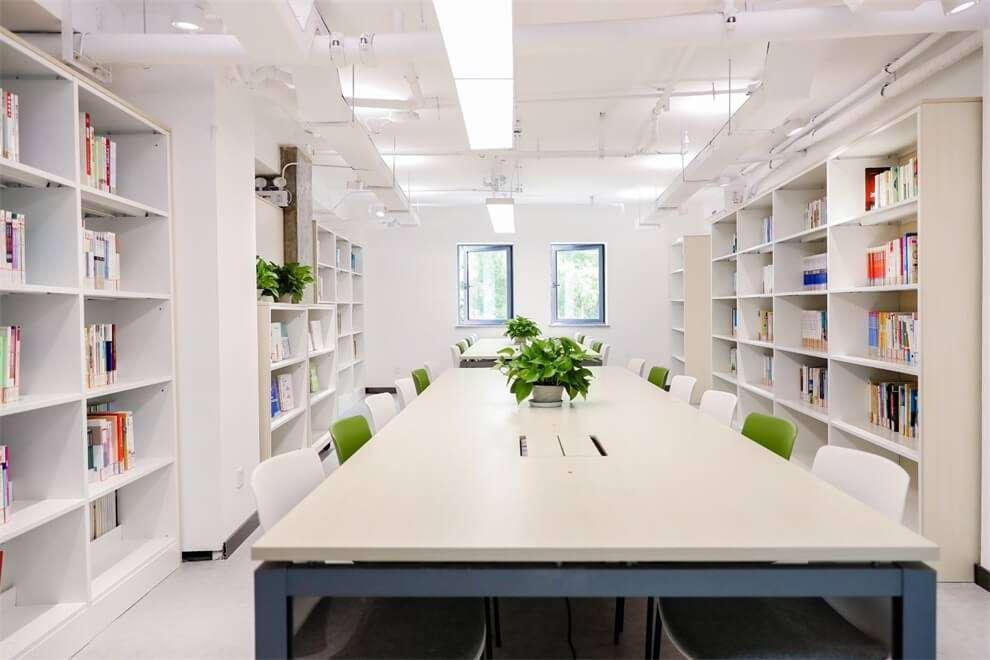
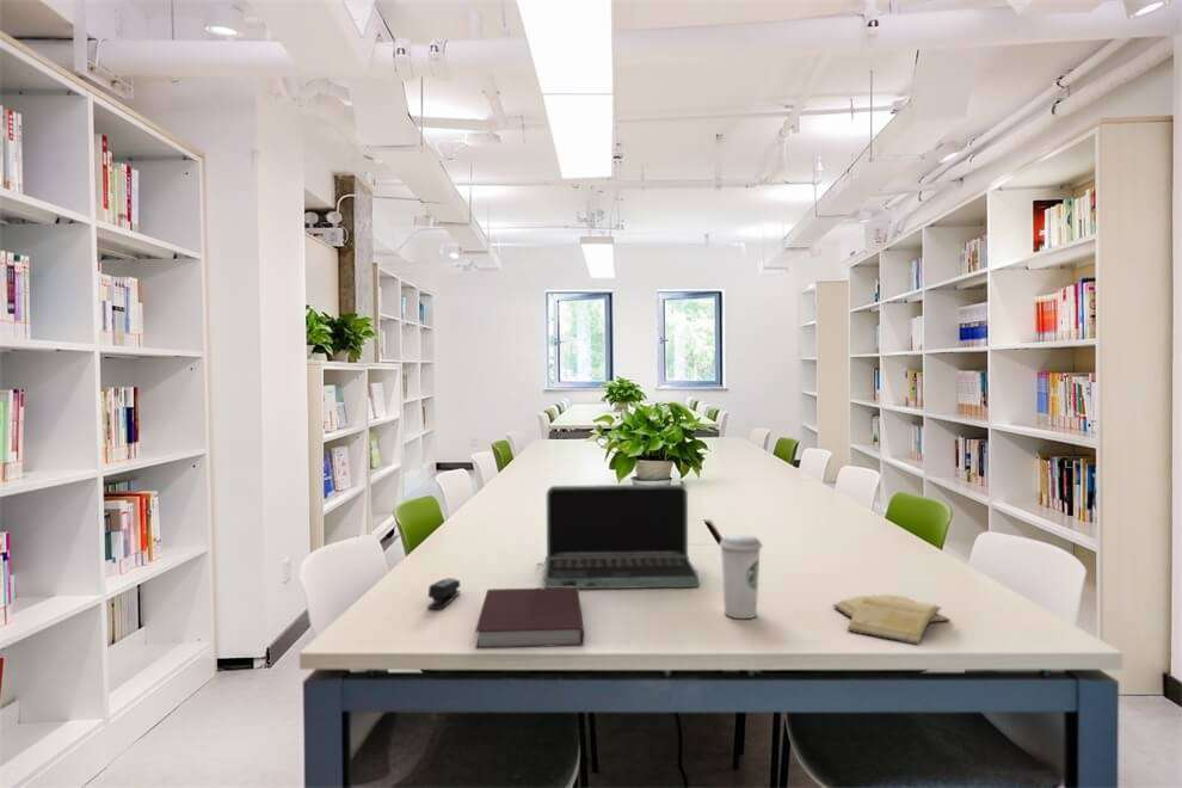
+ diary [831,593,952,646]
+ coffee cup [718,534,764,620]
+ notebook [474,587,585,650]
+ stapler [426,577,462,610]
+ laptop [535,484,700,590]
